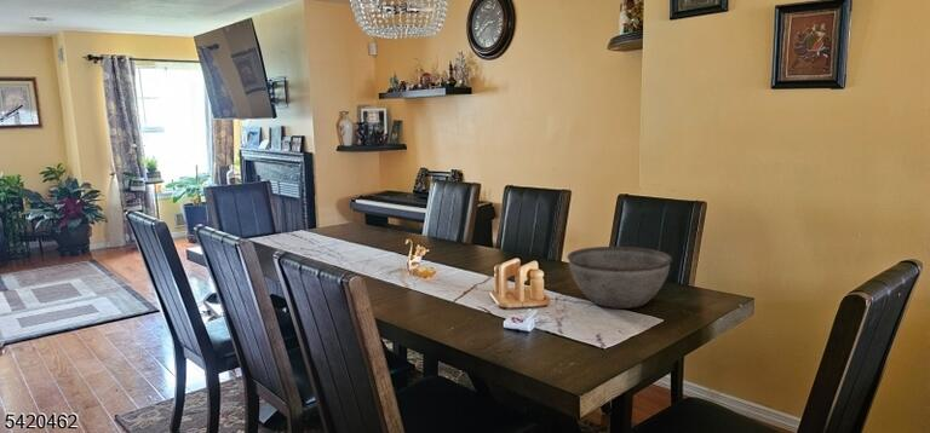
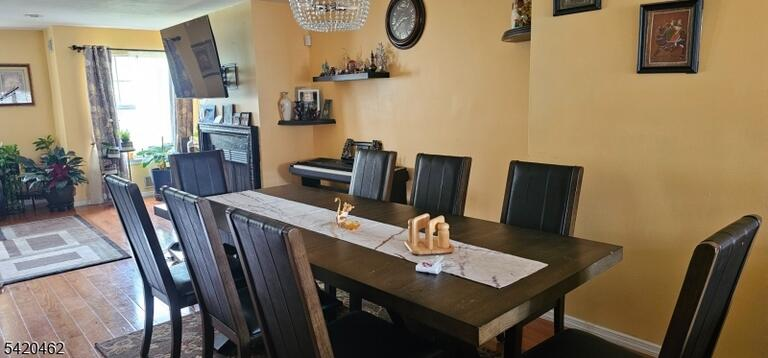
- bowl [566,246,673,310]
